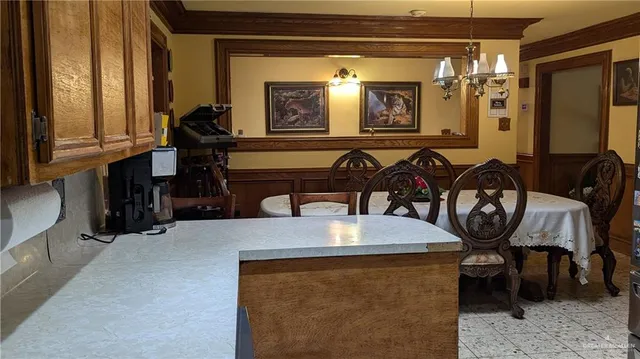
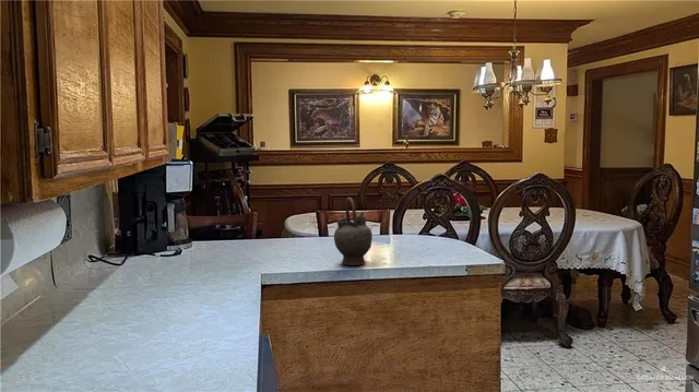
+ teapot [333,197,374,266]
